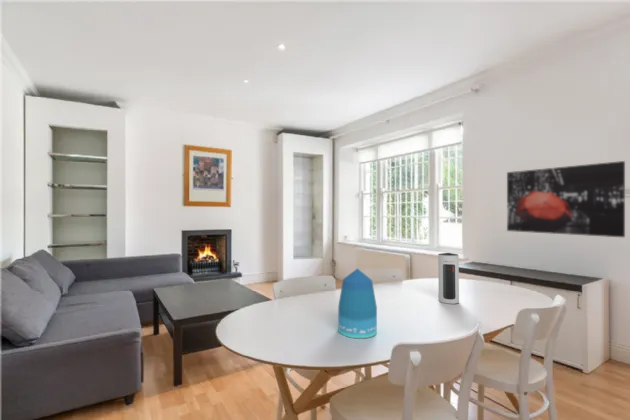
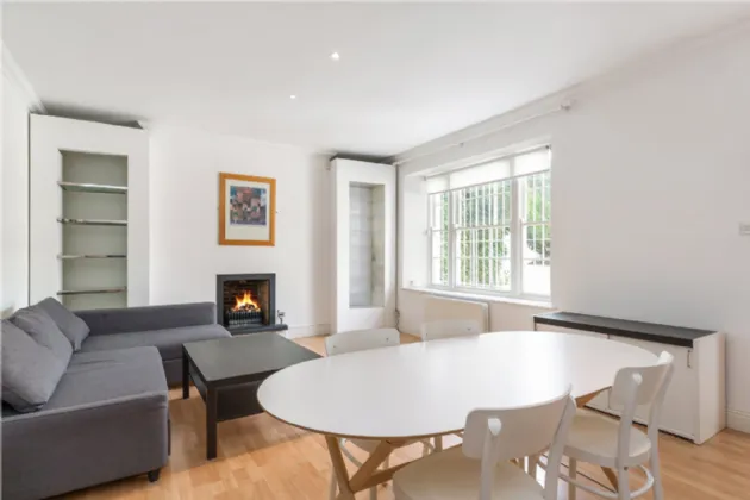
- wall art [506,160,626,238]
- speaker [437,252,460,305]
- vase [337,267,378,339]
